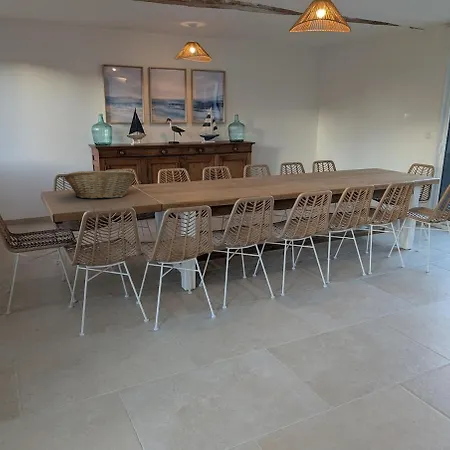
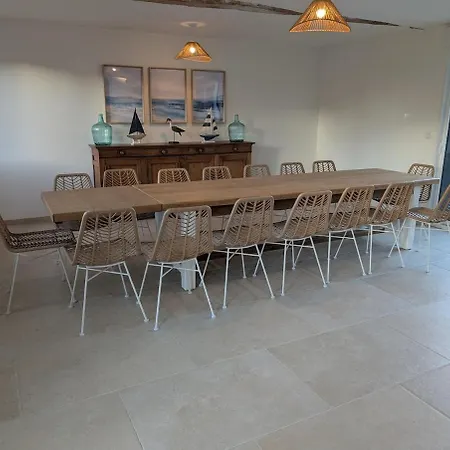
- fruit basket [63,169,136,200]
